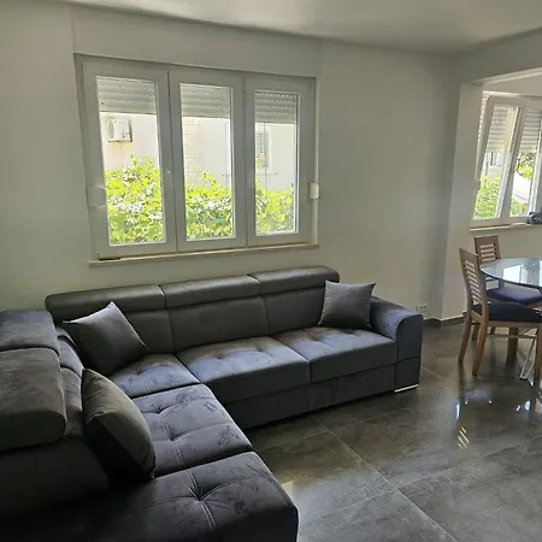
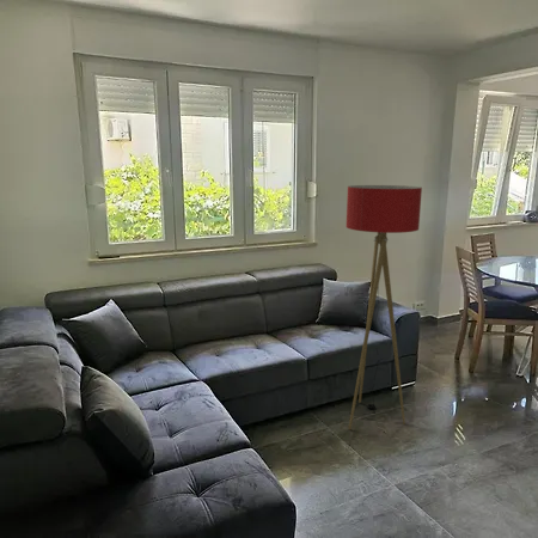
+ floor lamp [346,184,423,430]
